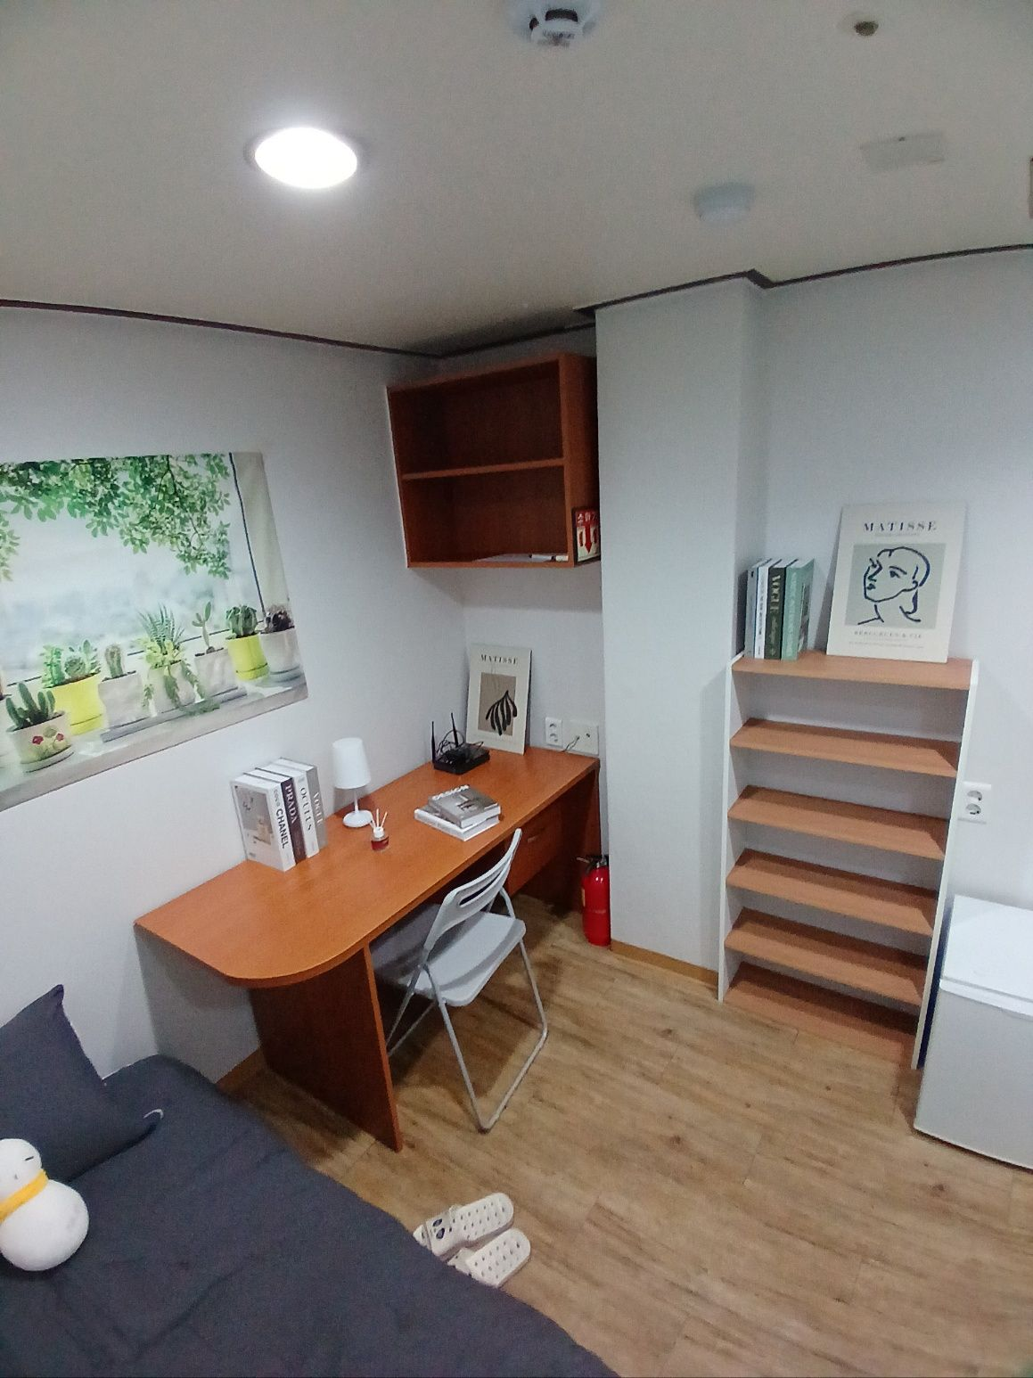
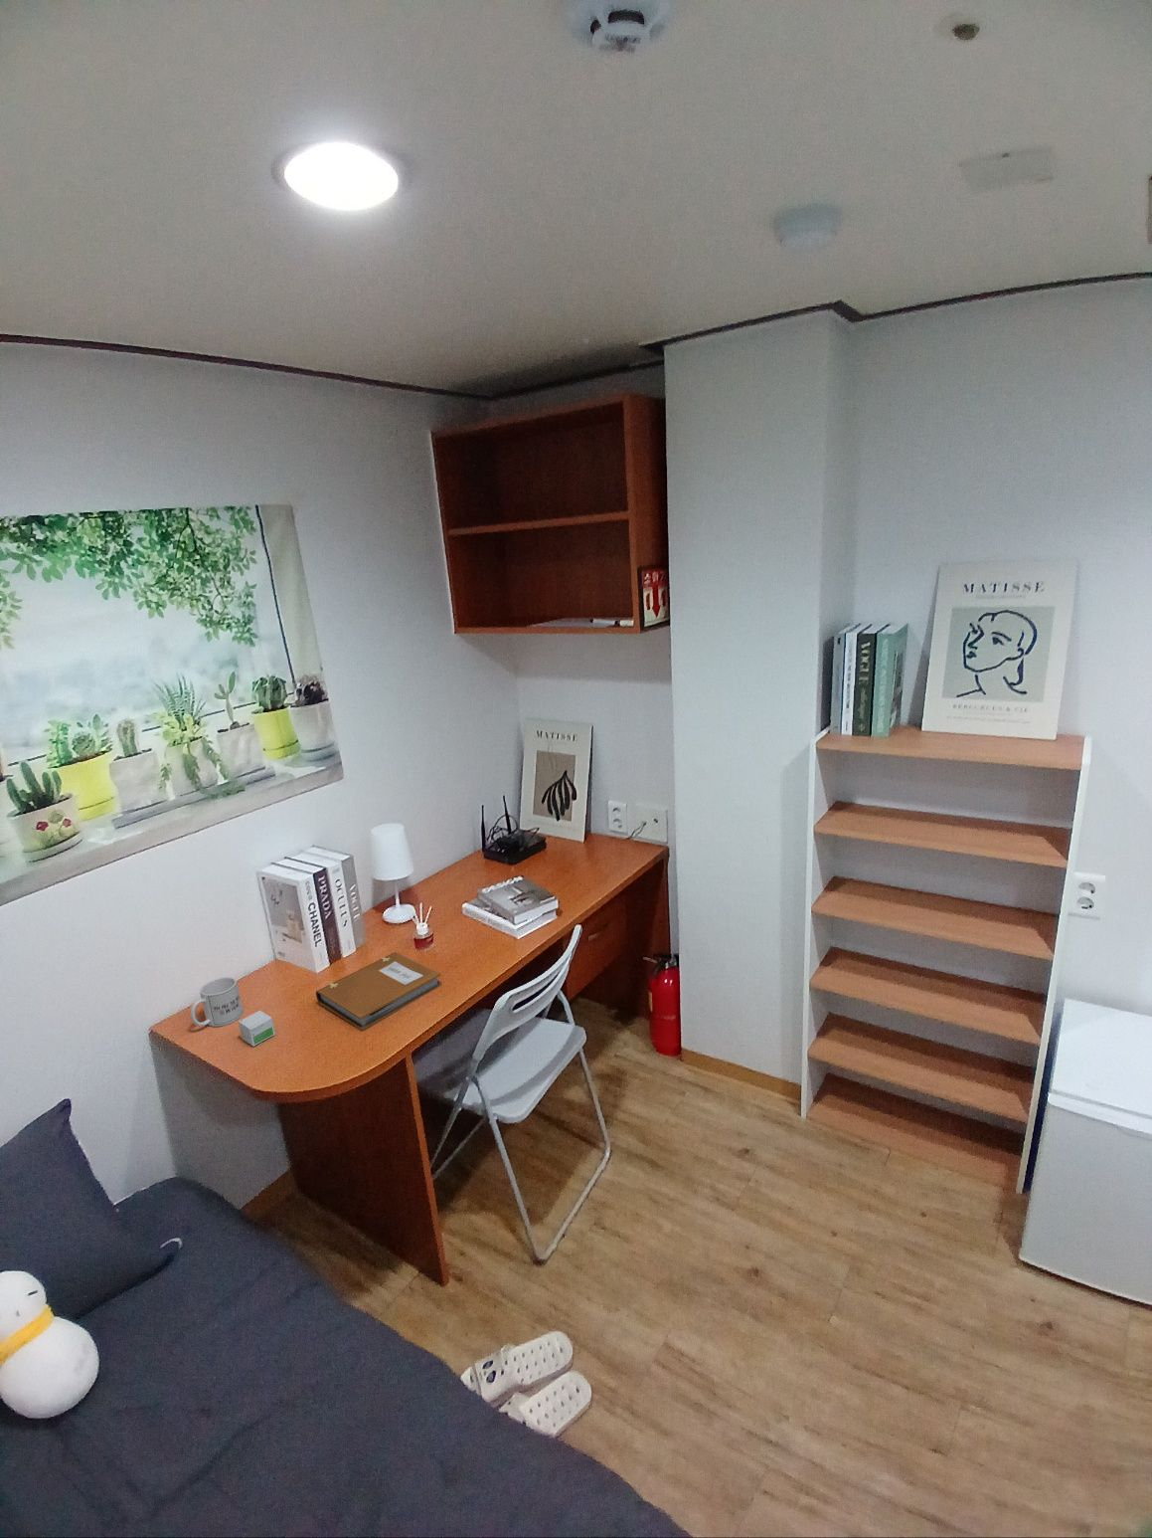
+ small box [237,1010,276,1048]
+ notebook [315,951,443,1032]
+ mug [190,976,243,1028]
